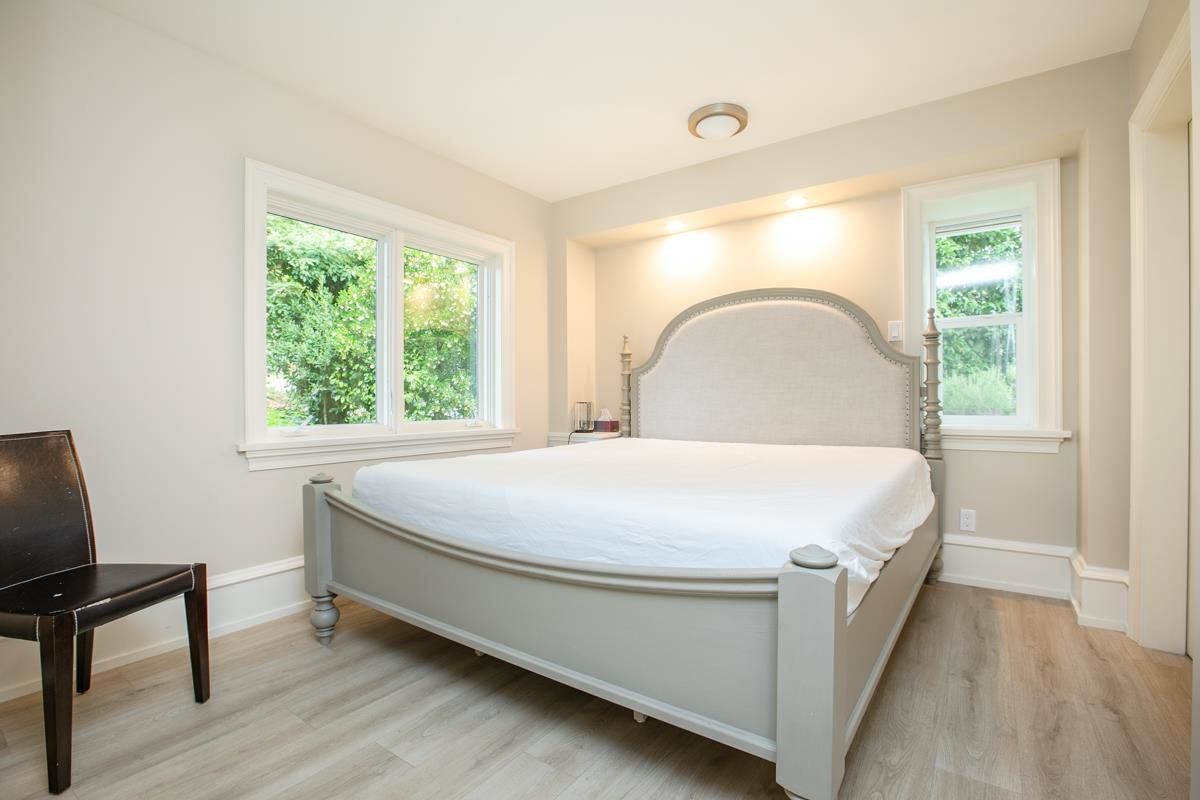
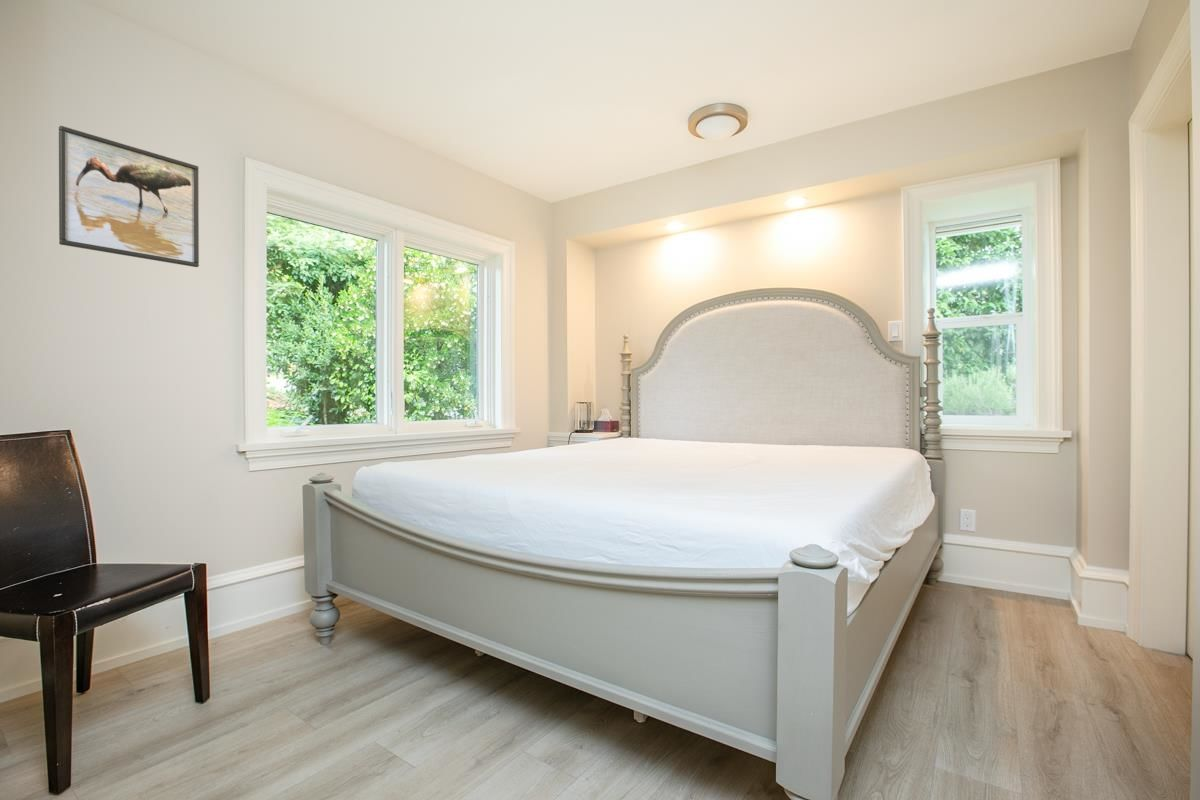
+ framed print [58,125,200,268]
